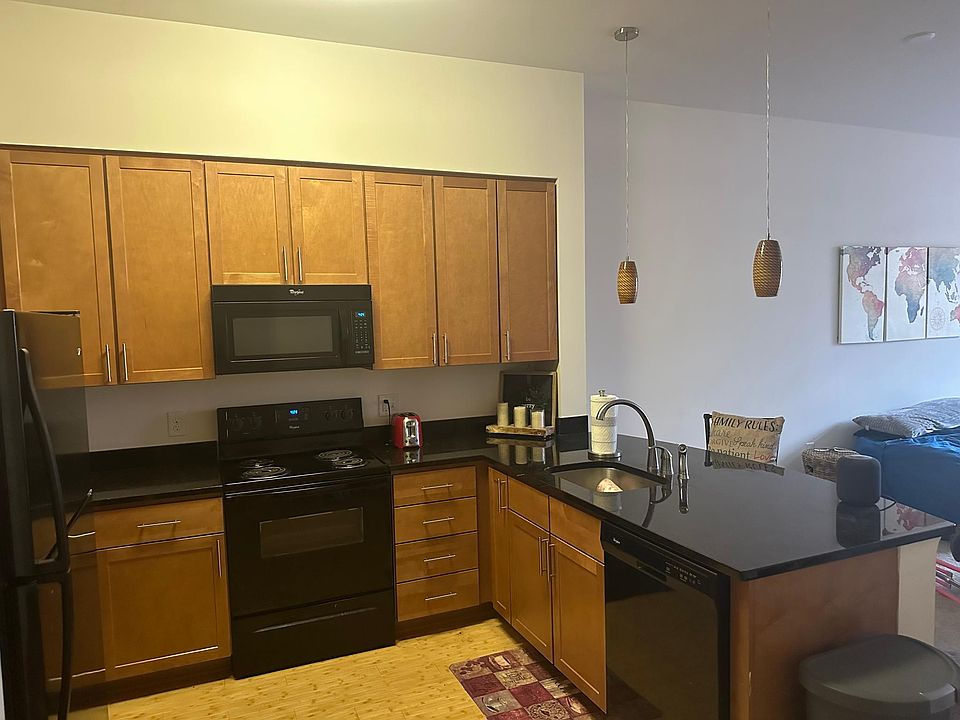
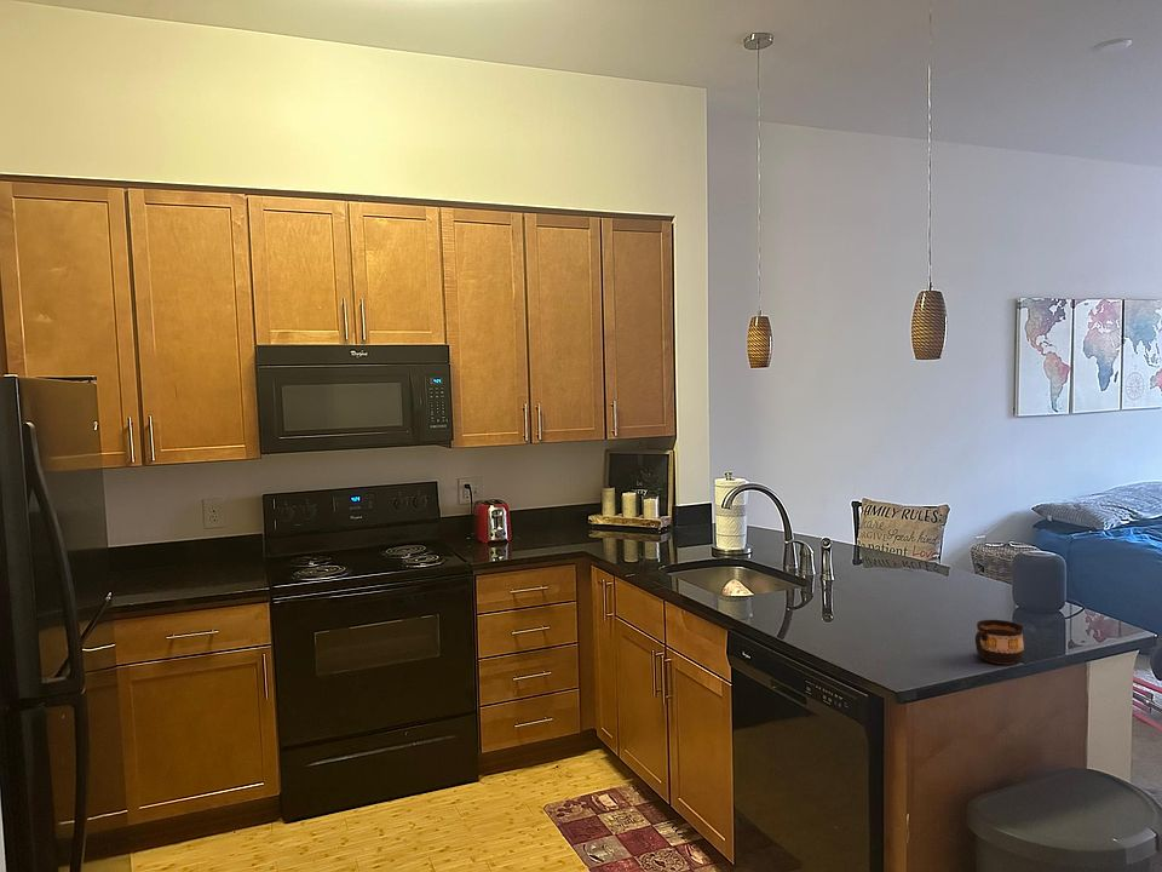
+ cup [974,619,1025,665]
